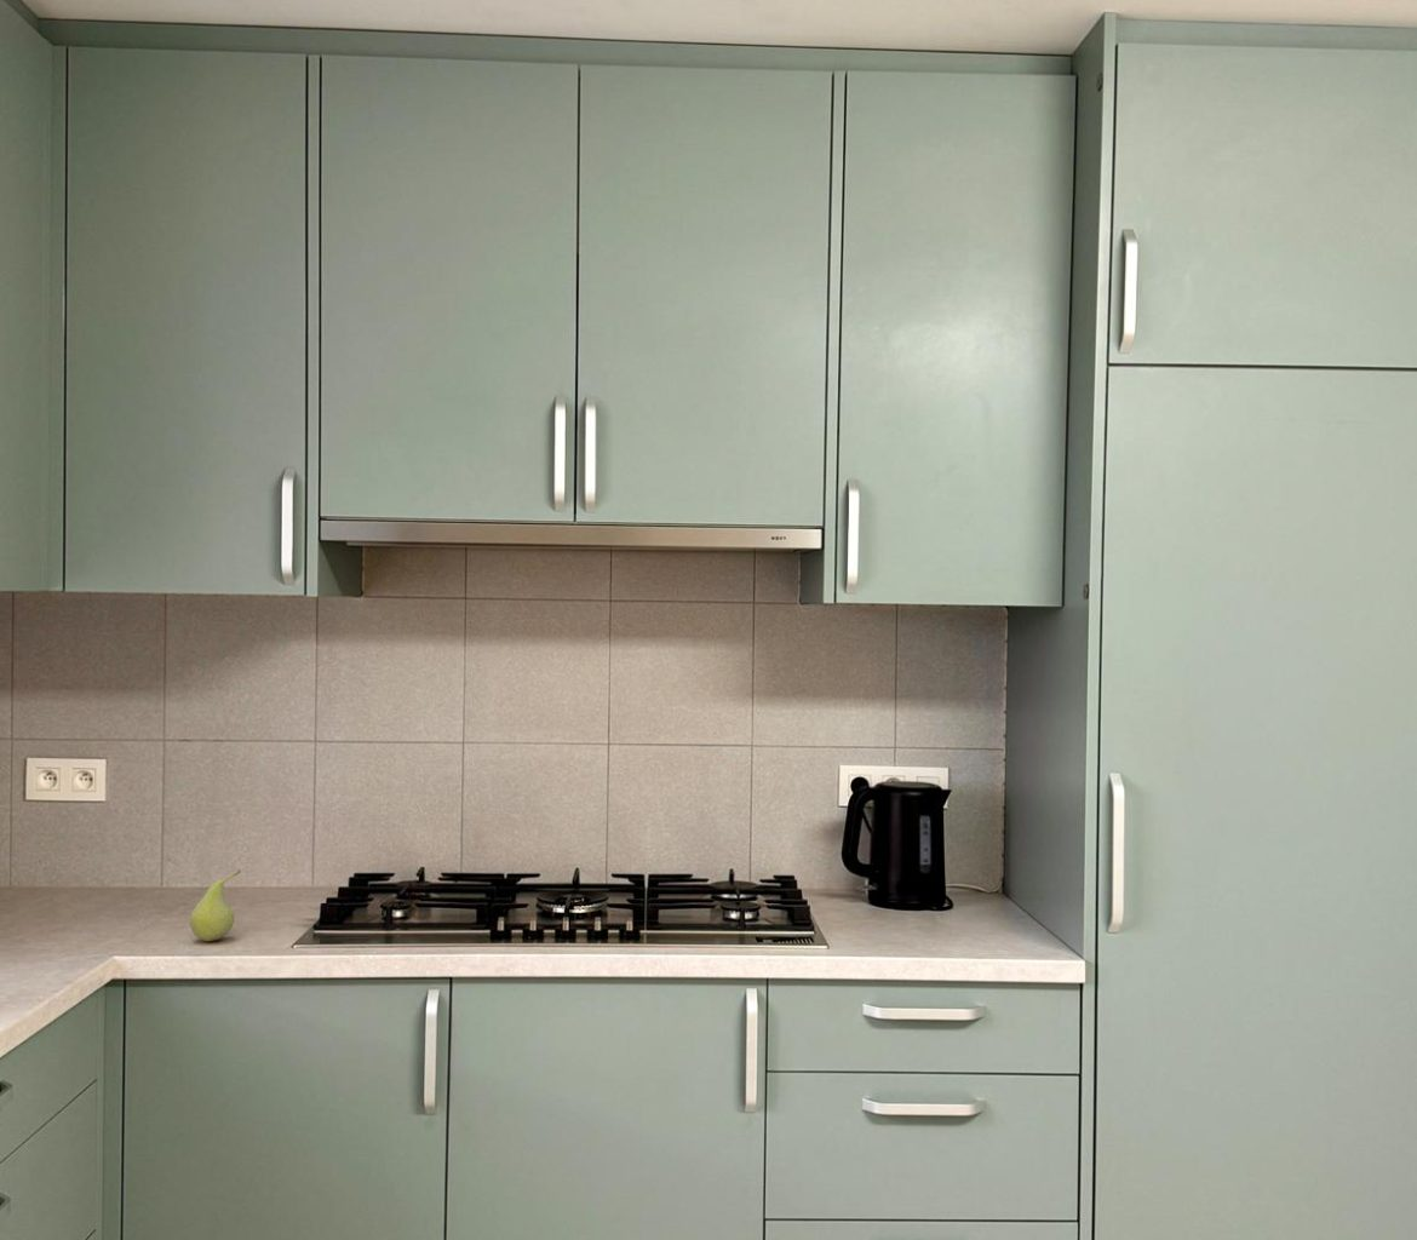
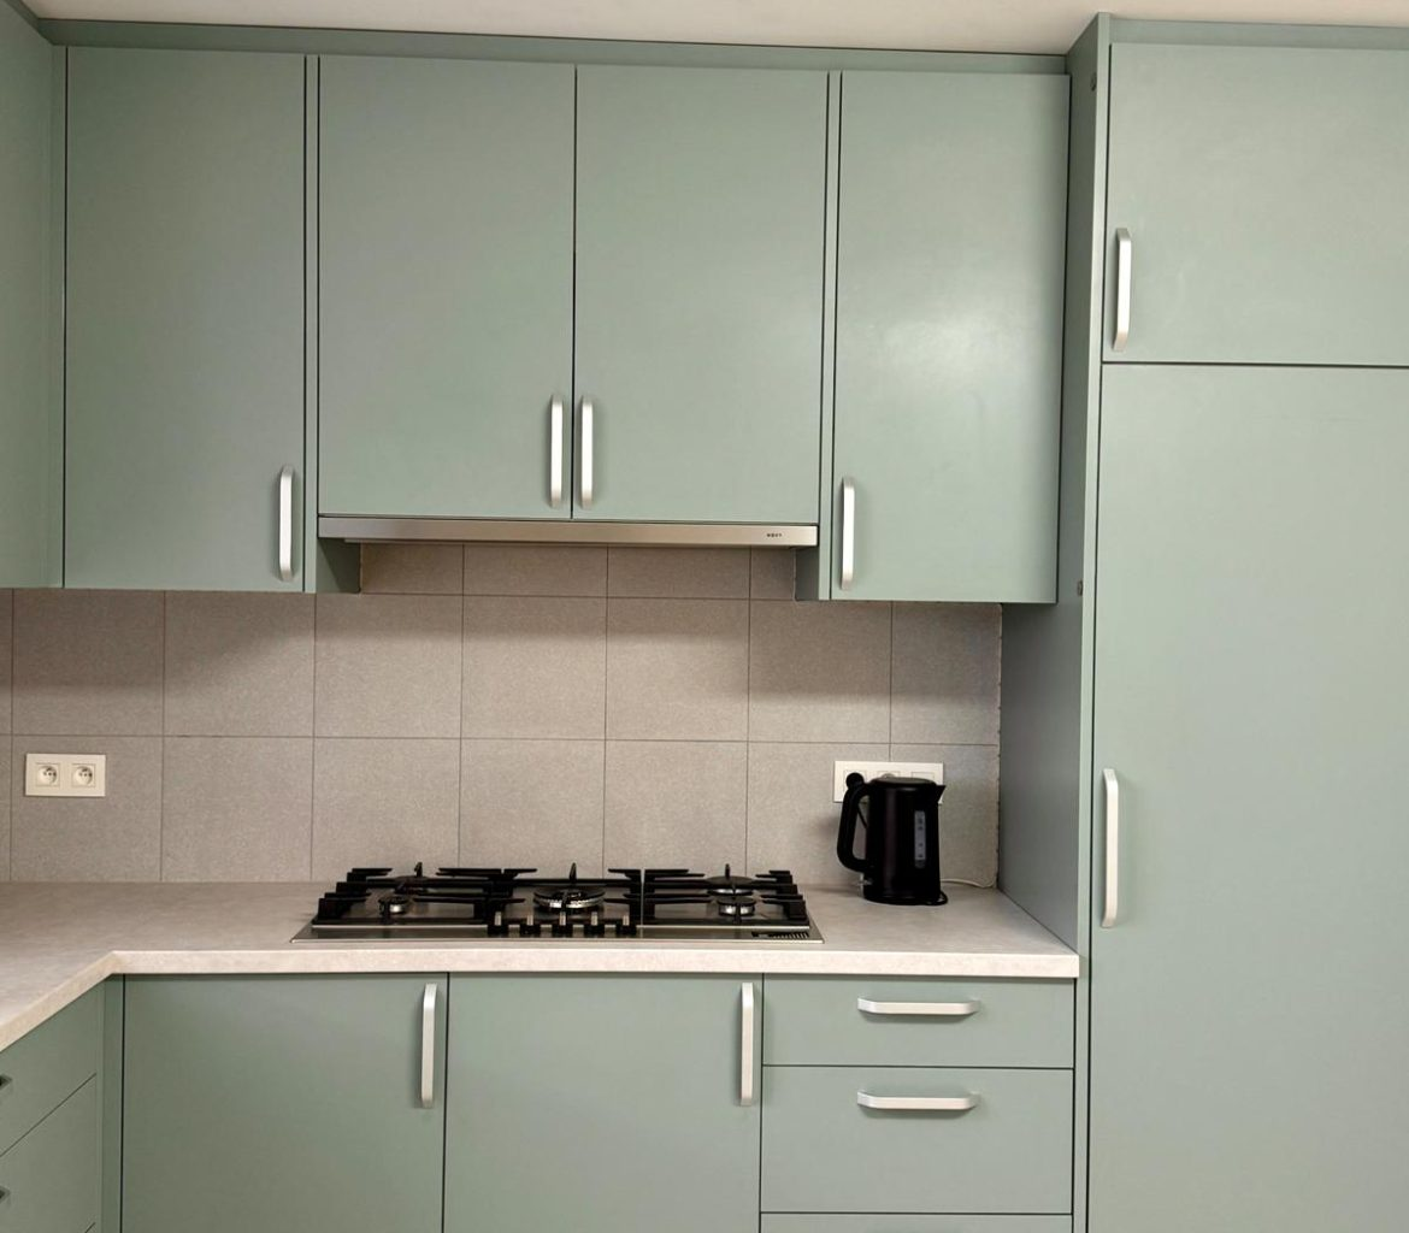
- fruit [189,868,242,942]
